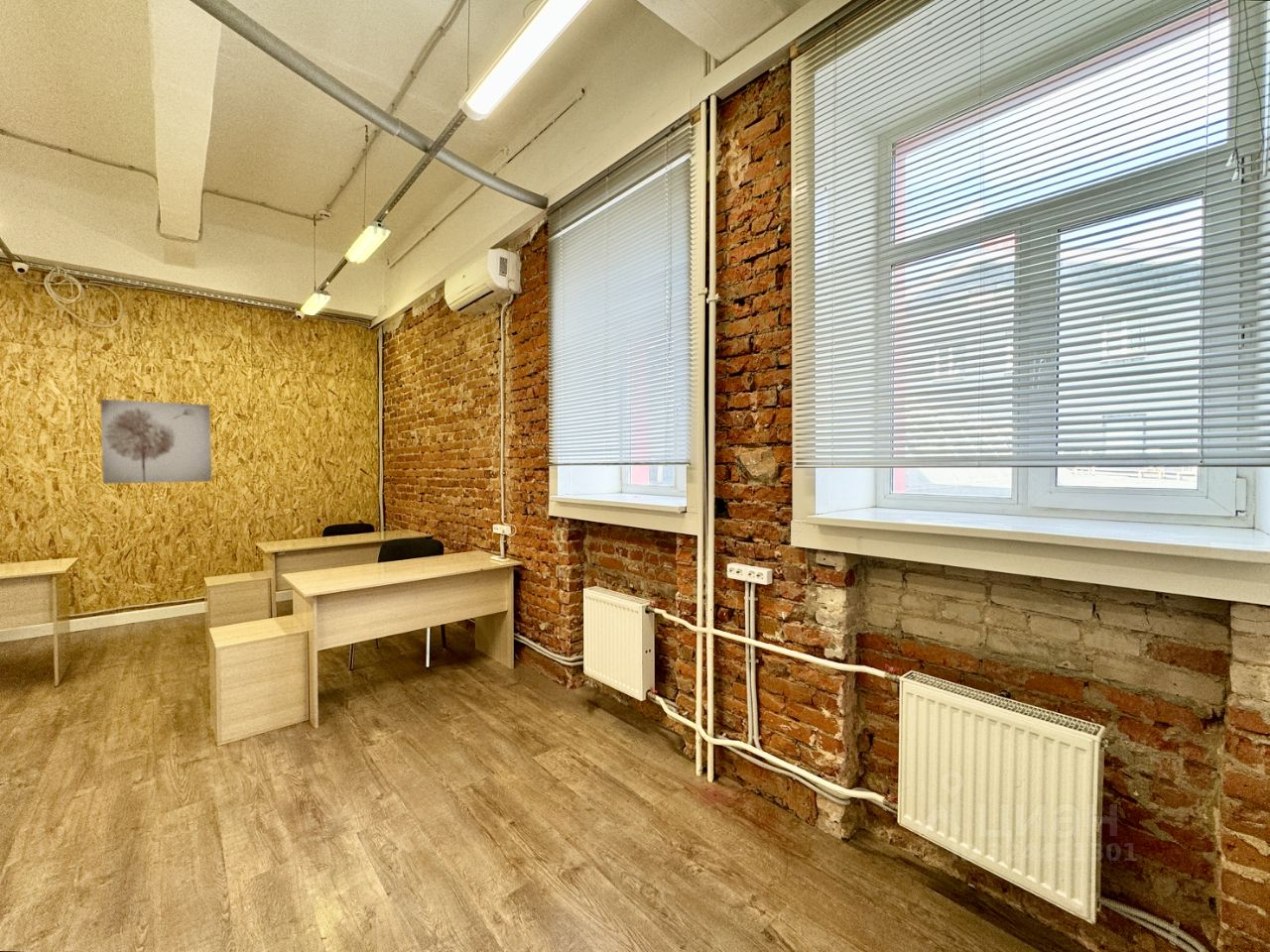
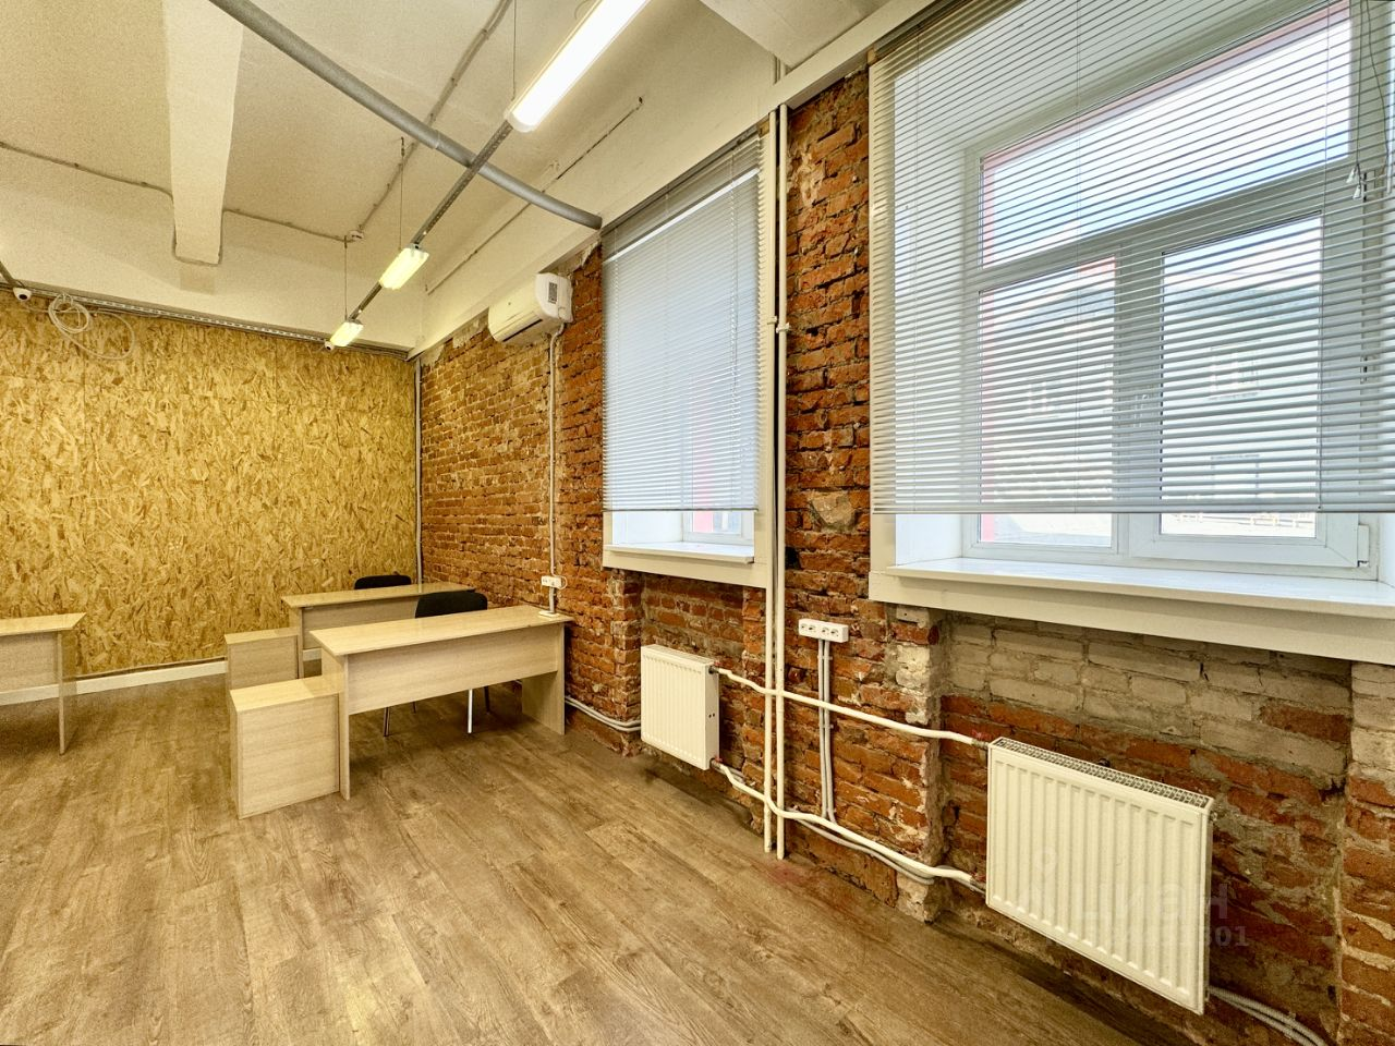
- wall art [99,398,212,485]
